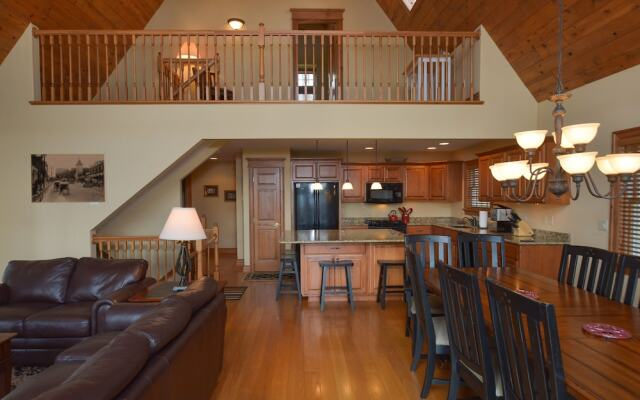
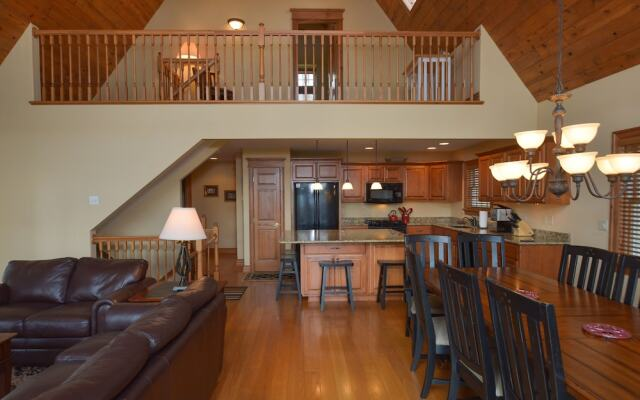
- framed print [30,153,107,204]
